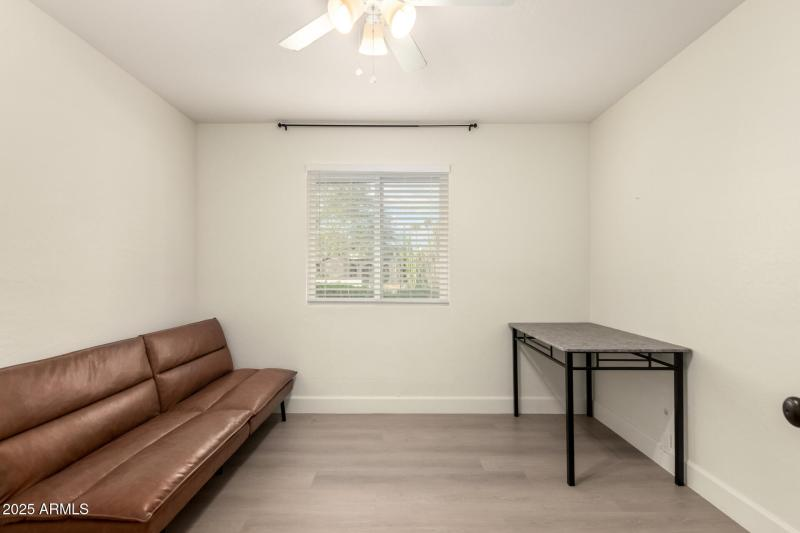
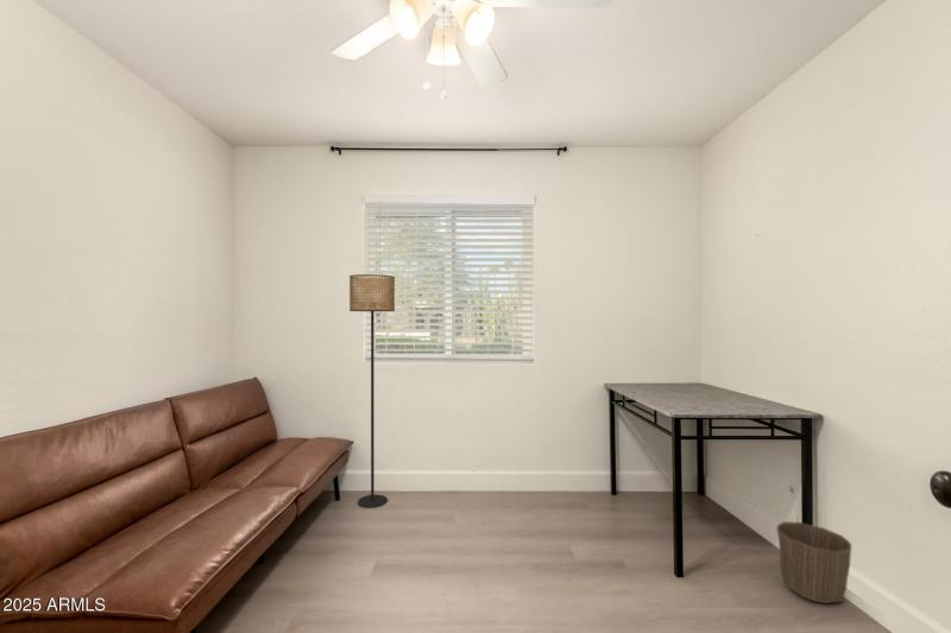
+ floor lamp [348,273,396,509]
+ waste basket [776,520,852,604]
